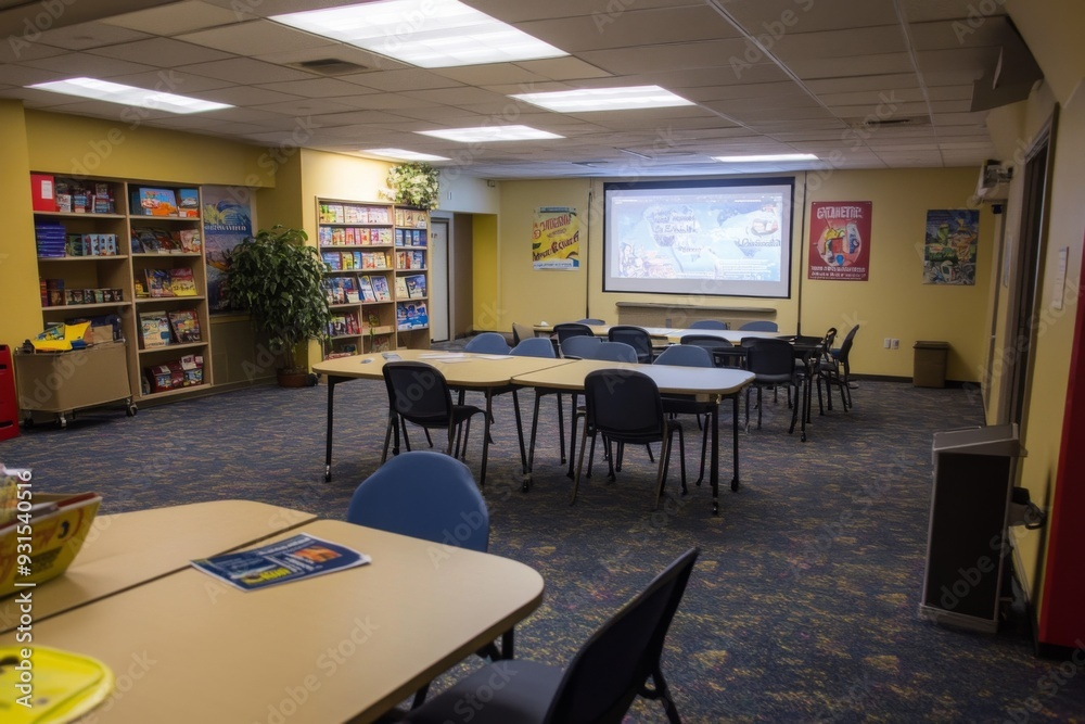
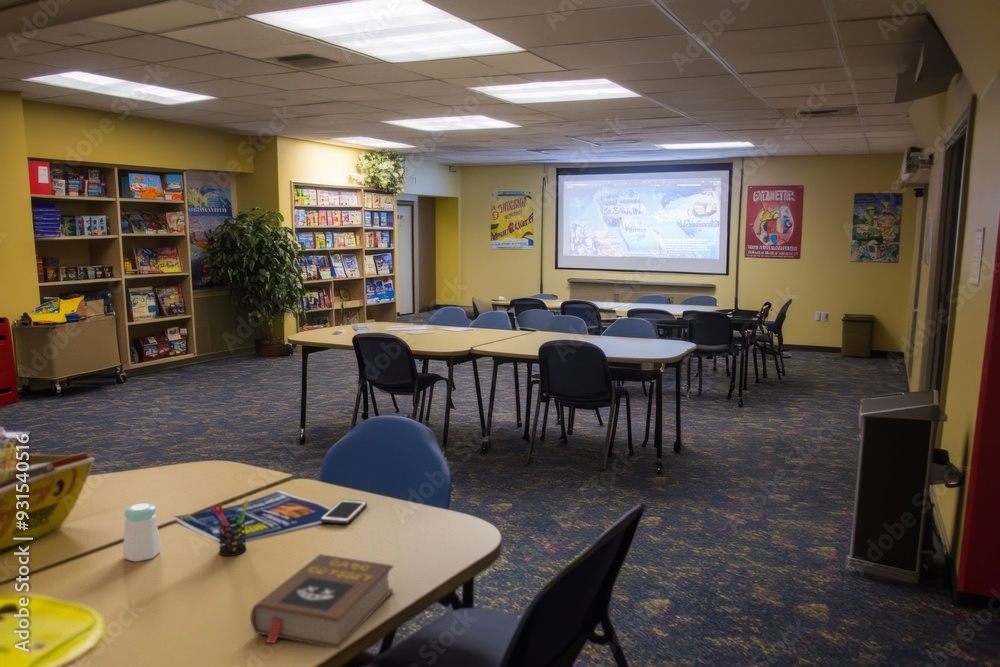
+ cell phone [319,499,368,525]
+ book [249,553,395,650]
+ salt shaker [122,502,162,563]
+ pen holder [208,500,250,557]
